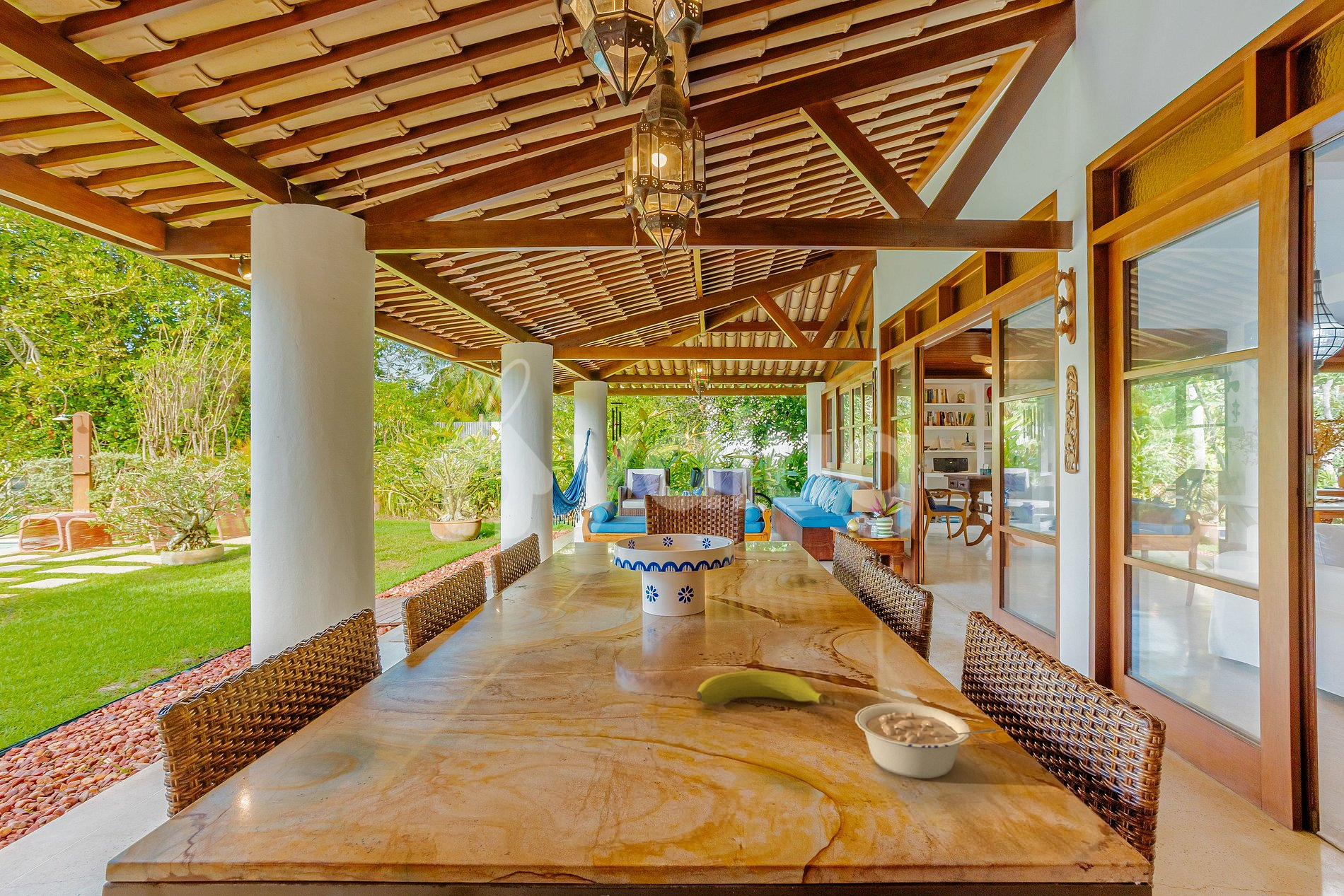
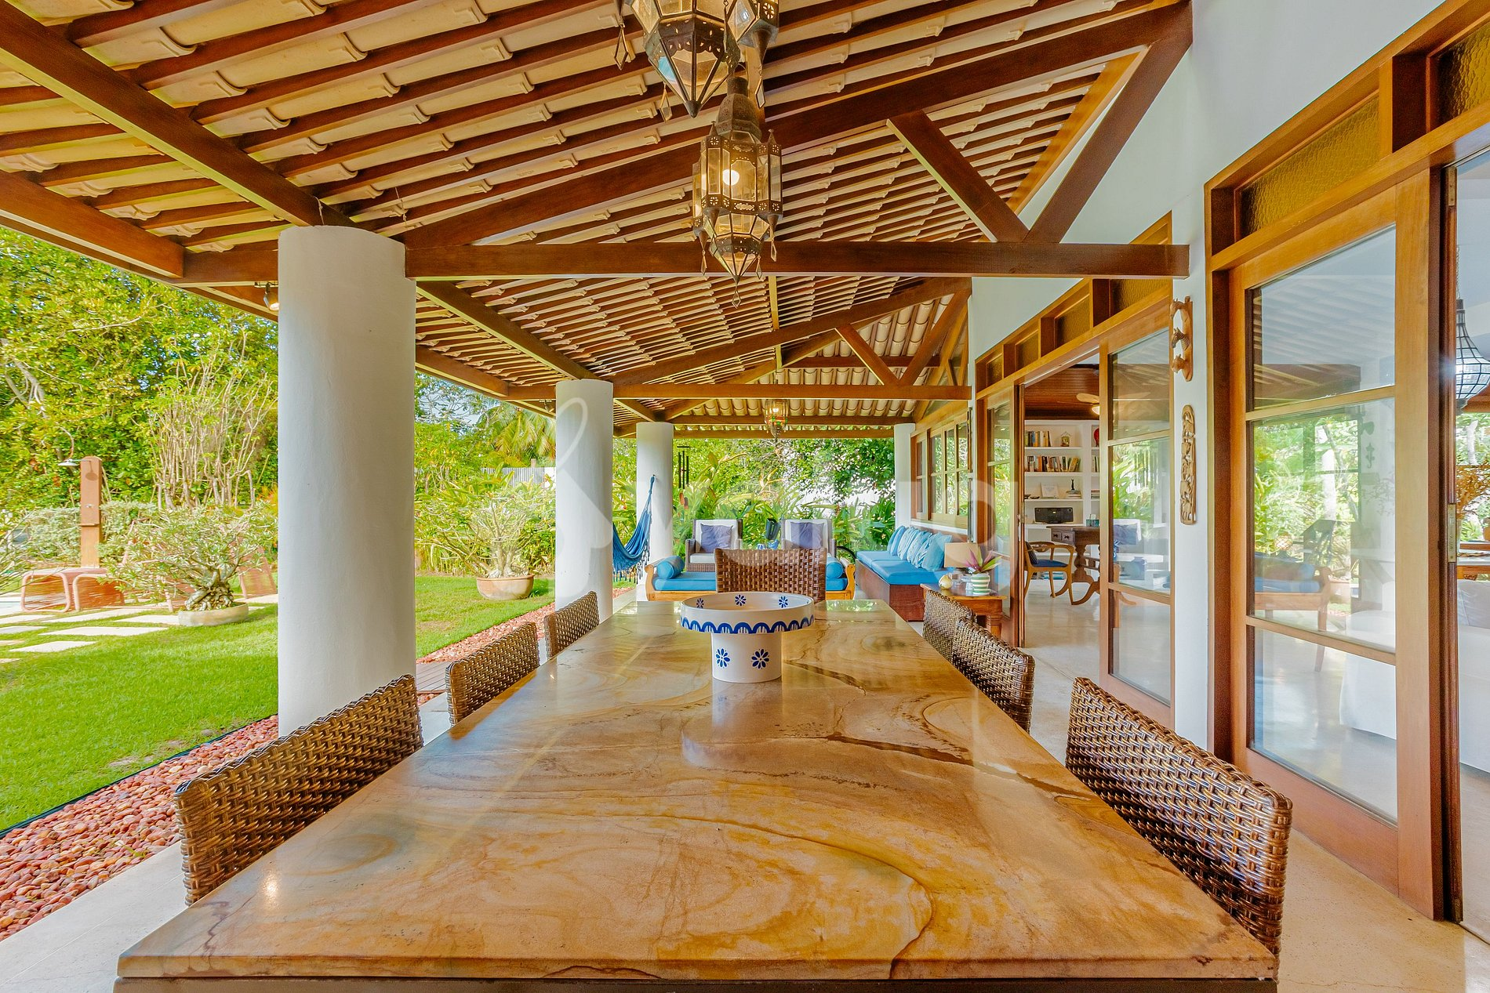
- fruit [696,670,835,706]
- legume [855,702,997,779]
